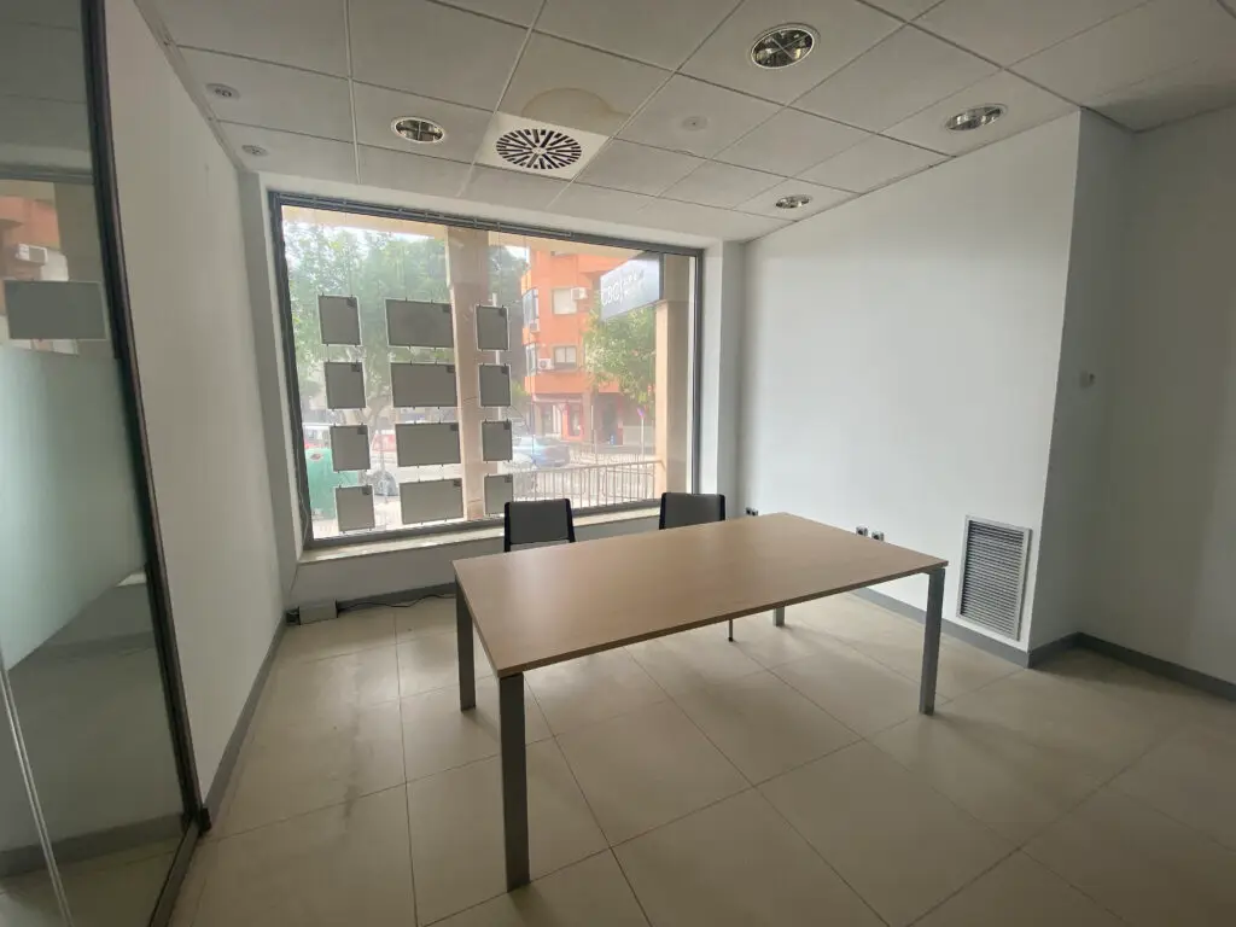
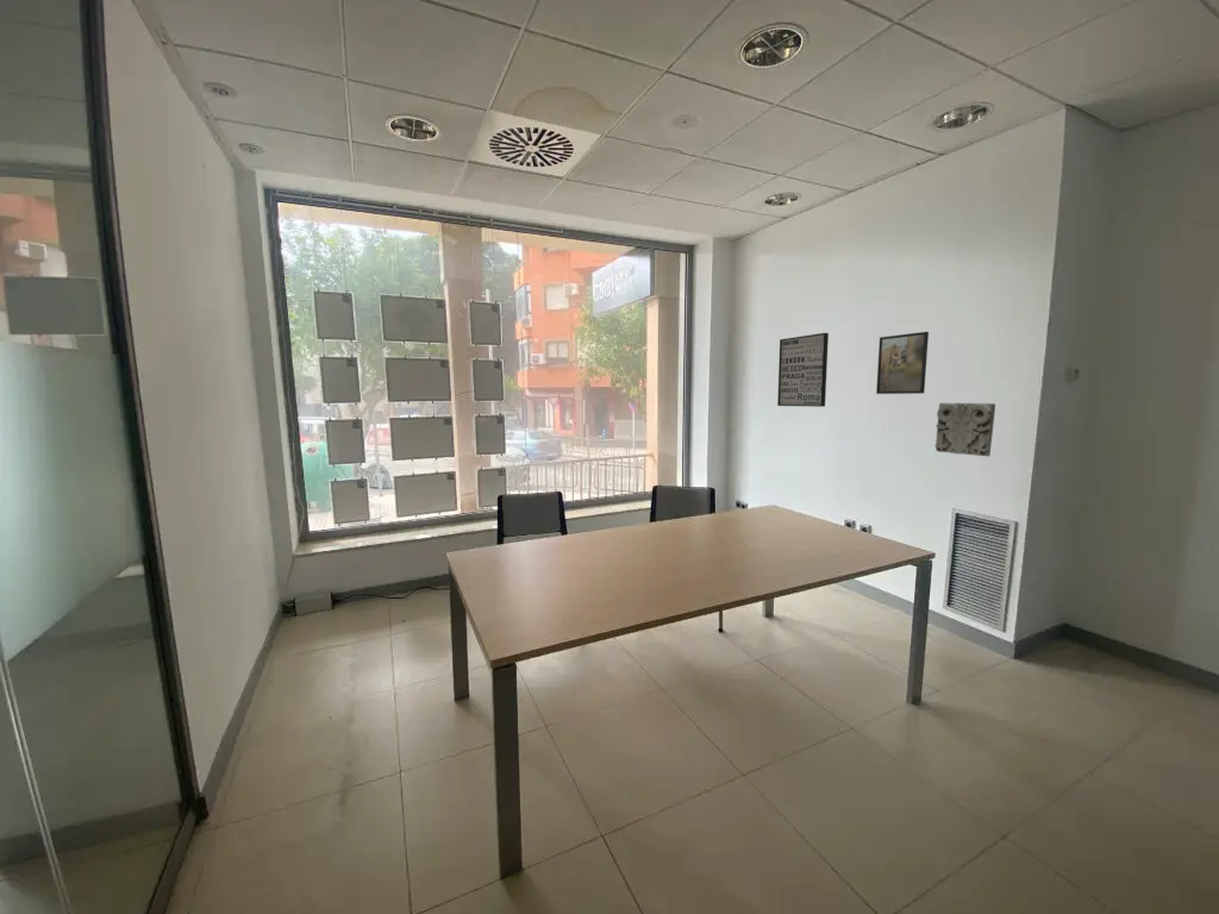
+ wall art [776,332,830,408]
+ decorative relief [933,402,996,457]
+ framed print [875,331,930,395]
